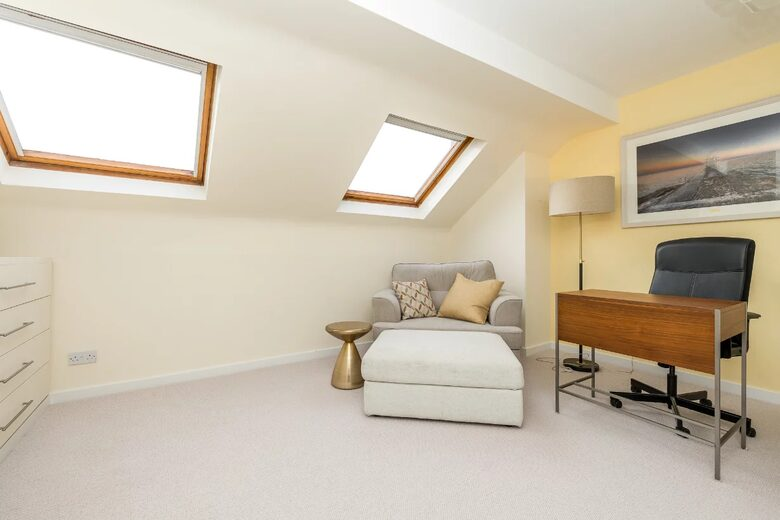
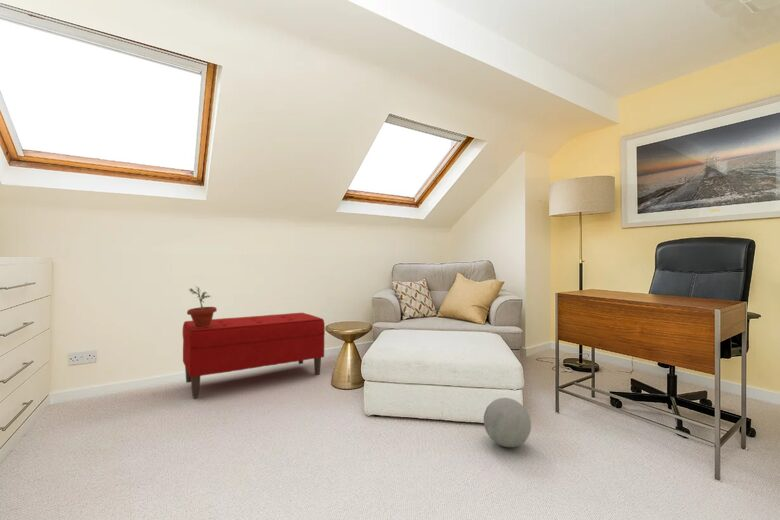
+ bench [182,312,326,398]
+ ball [483,397,532,448]
+ potted plant [186,286,218,328]
